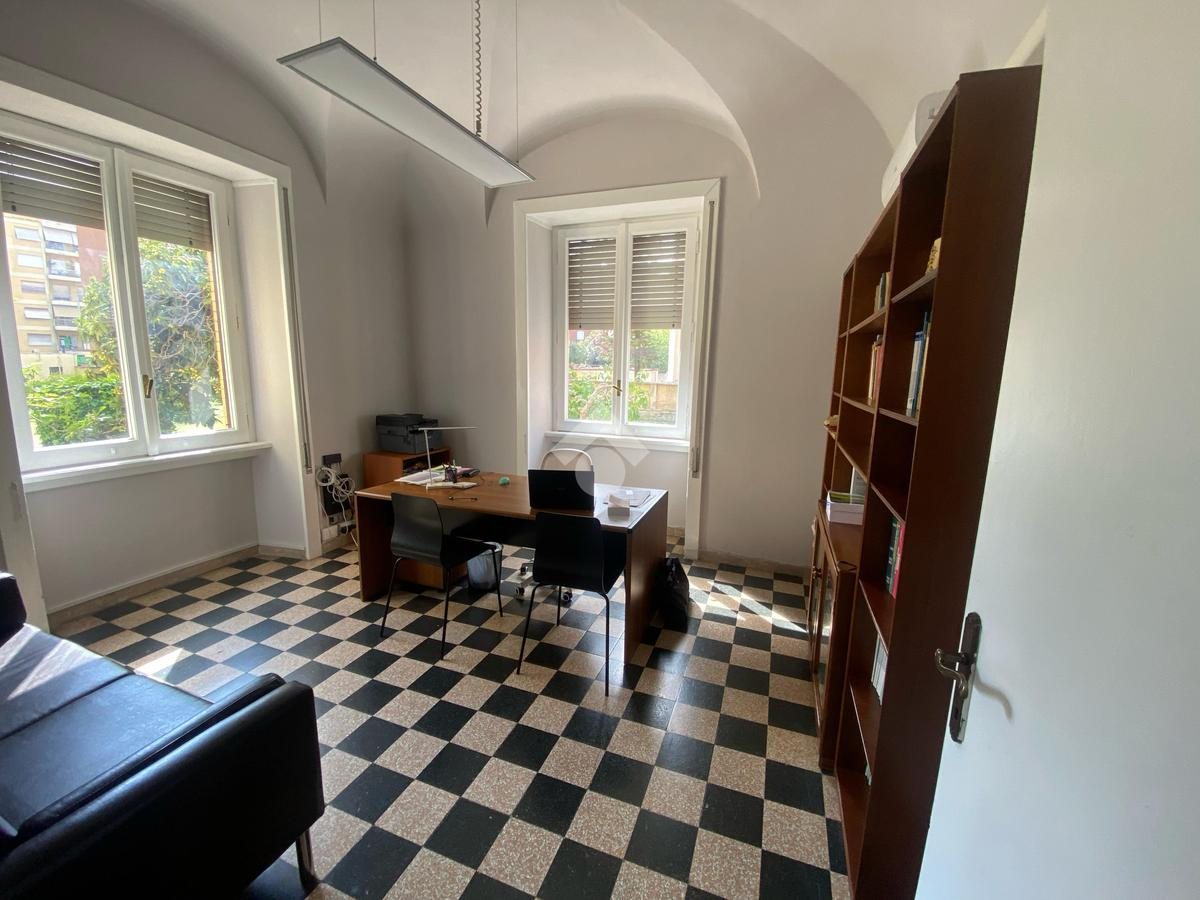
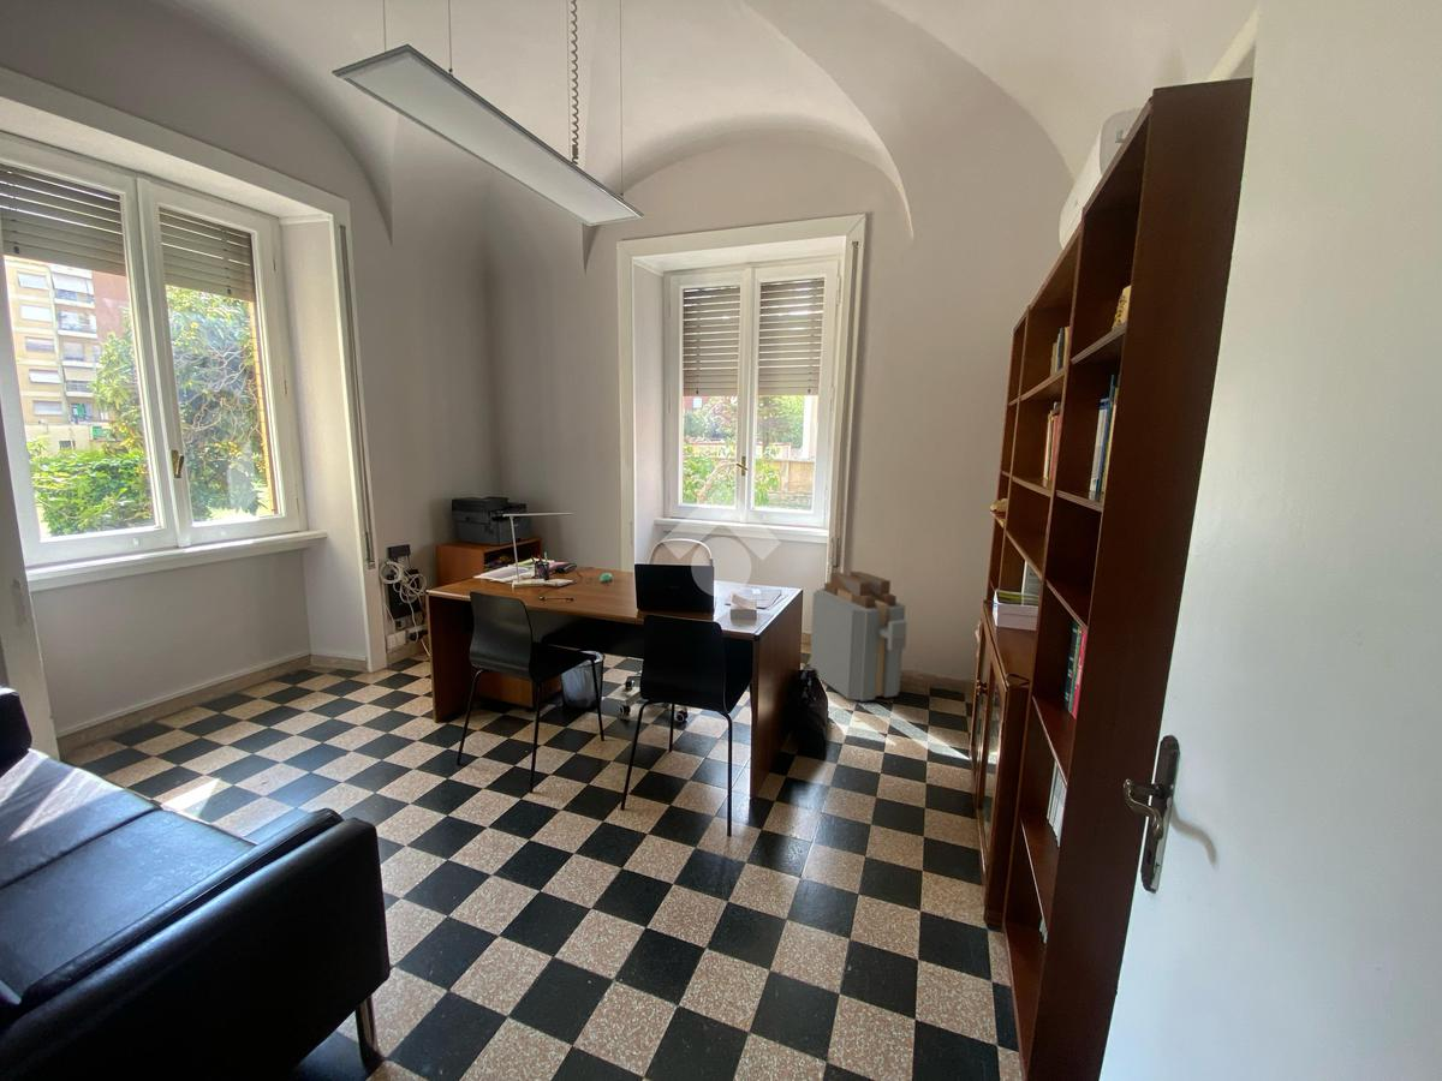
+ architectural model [809,571,908,703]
